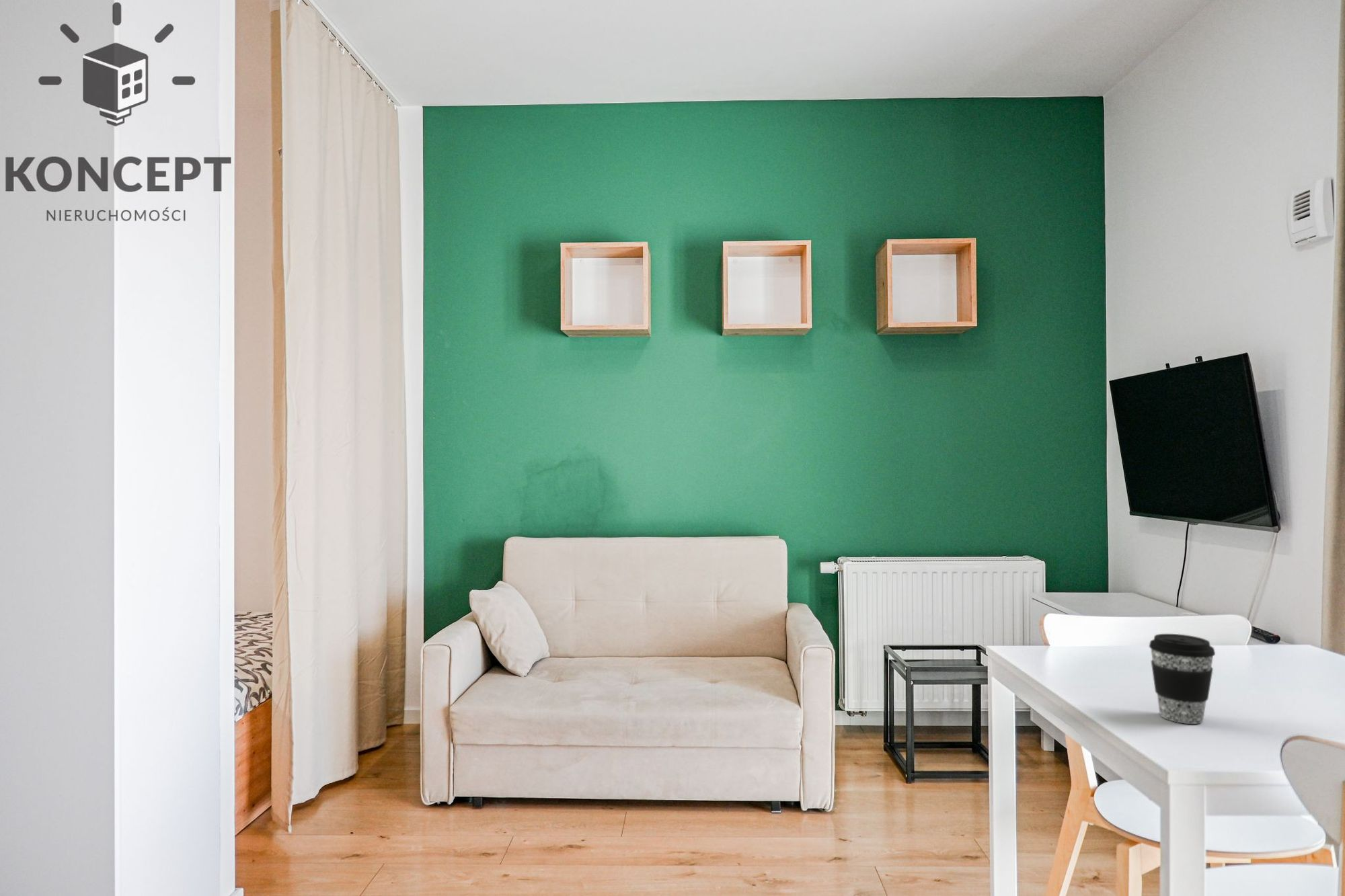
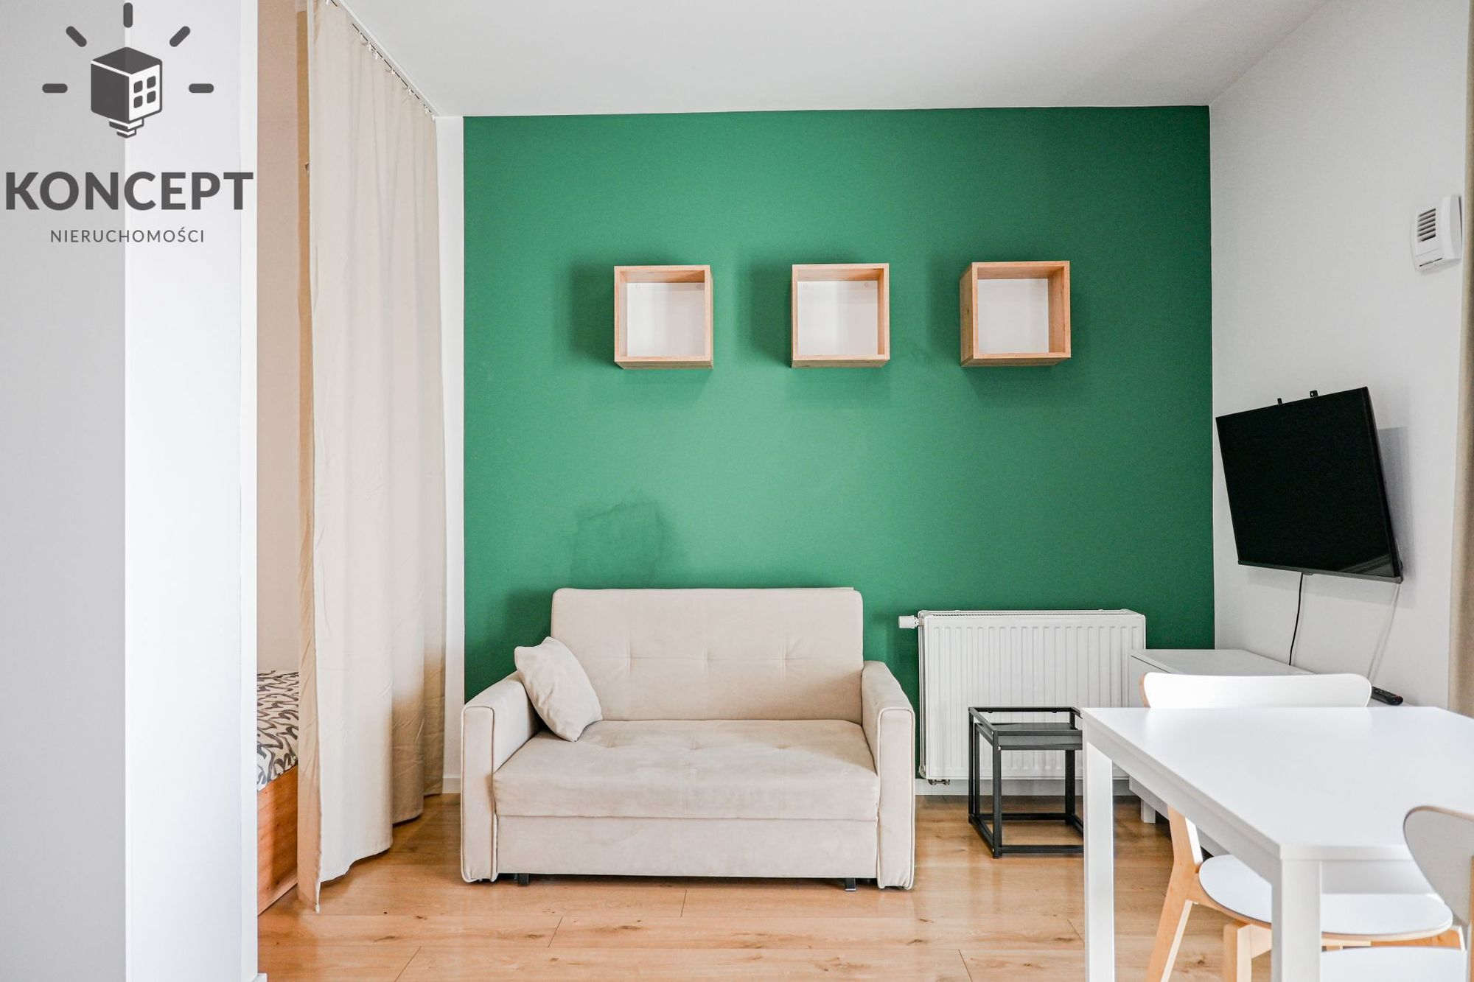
- coffee cup [1149,633,1216,725]
